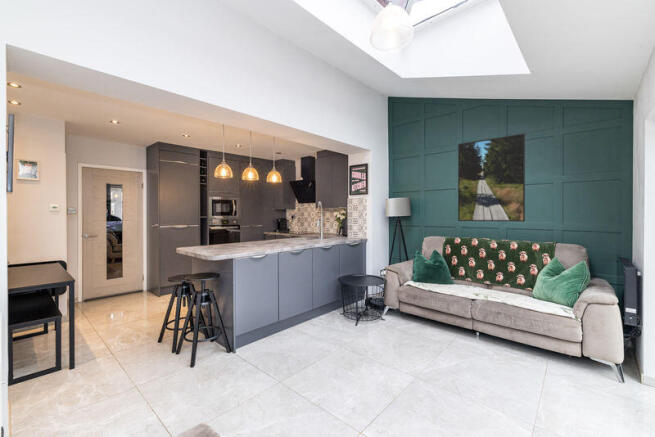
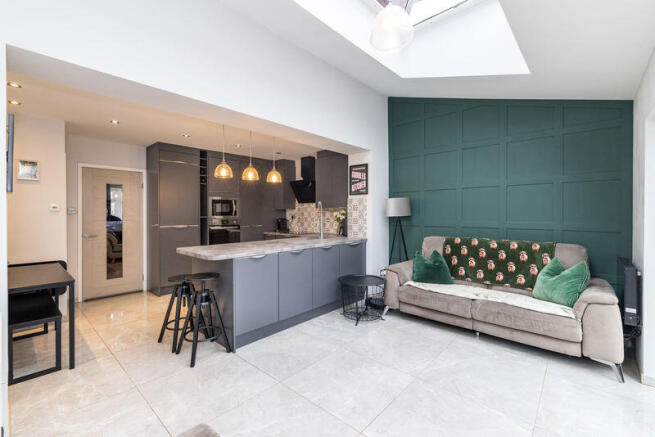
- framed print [457,133,526,223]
